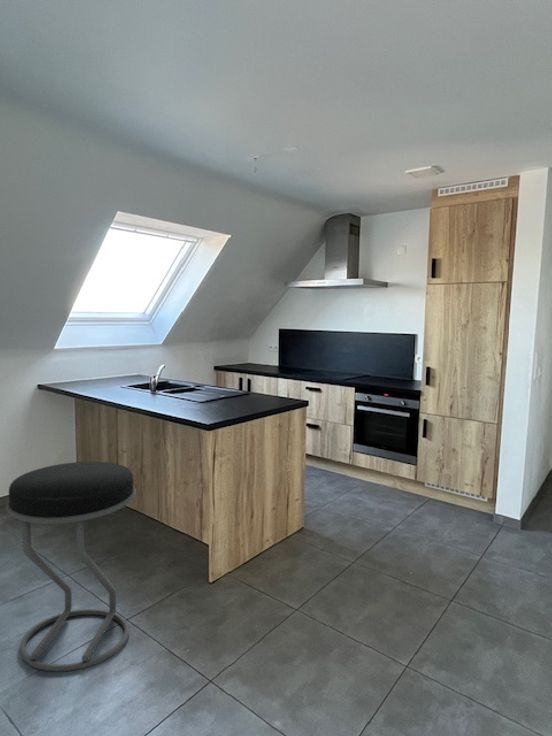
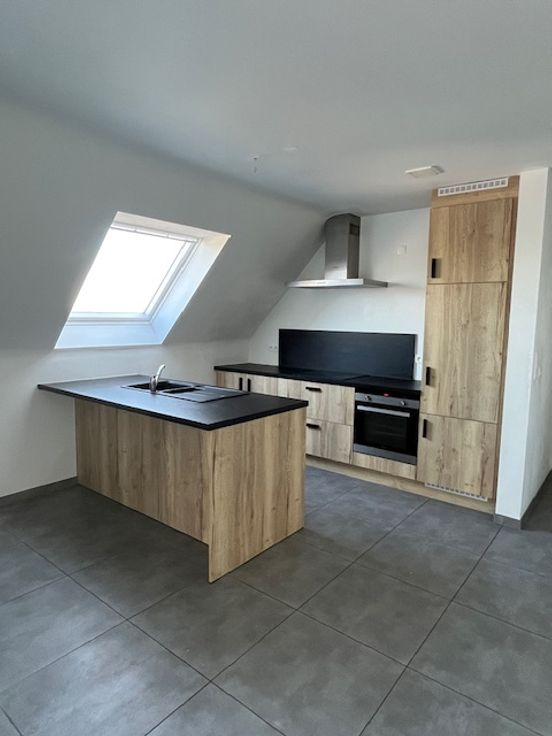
- stool [5,461,137,673]
